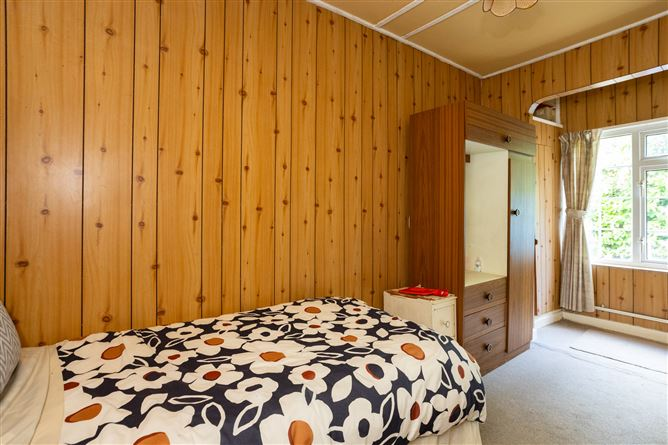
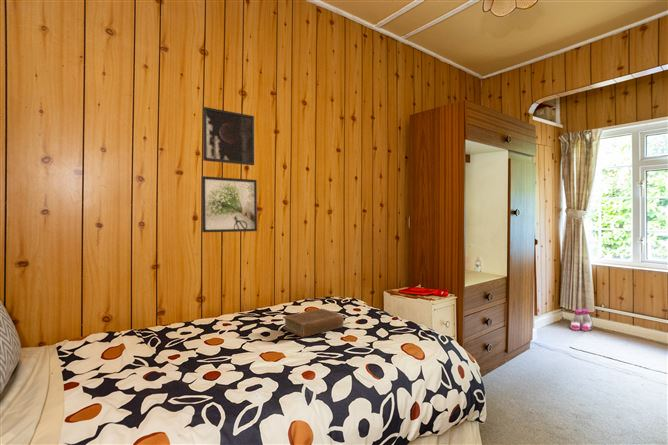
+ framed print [202,106,255,166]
+ book [282,308,345,338]
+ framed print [201,175,258,233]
+ boots [569,308,594,332]
